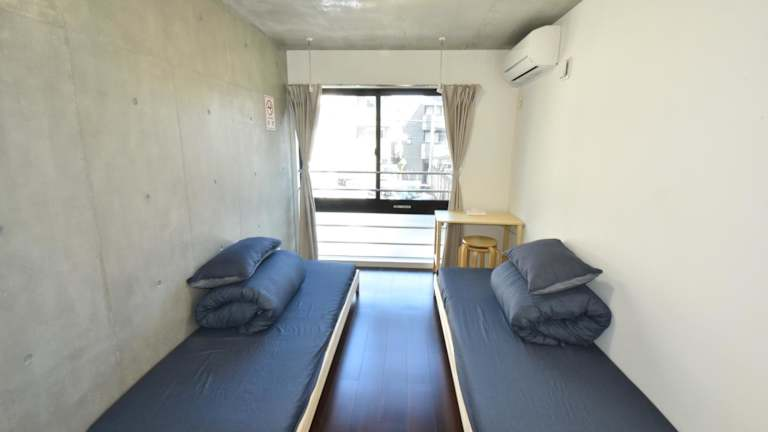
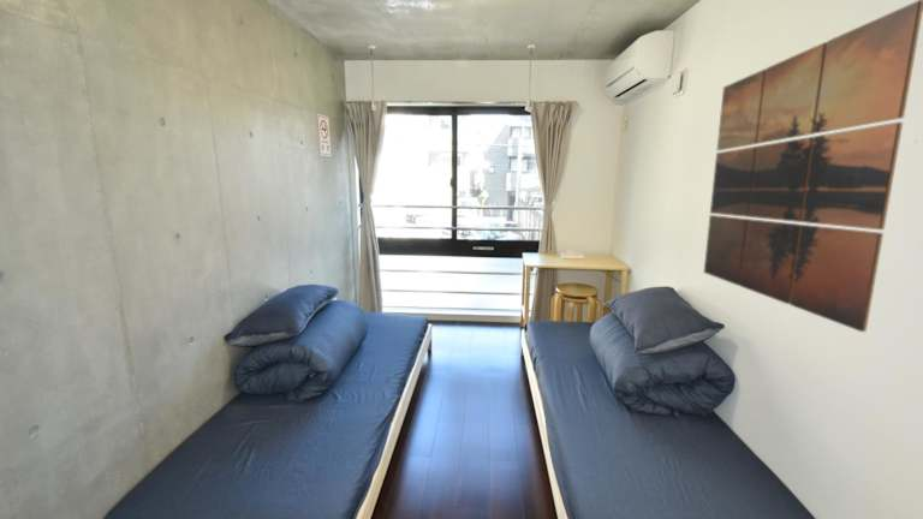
+ wall art [703,0,923,333]
